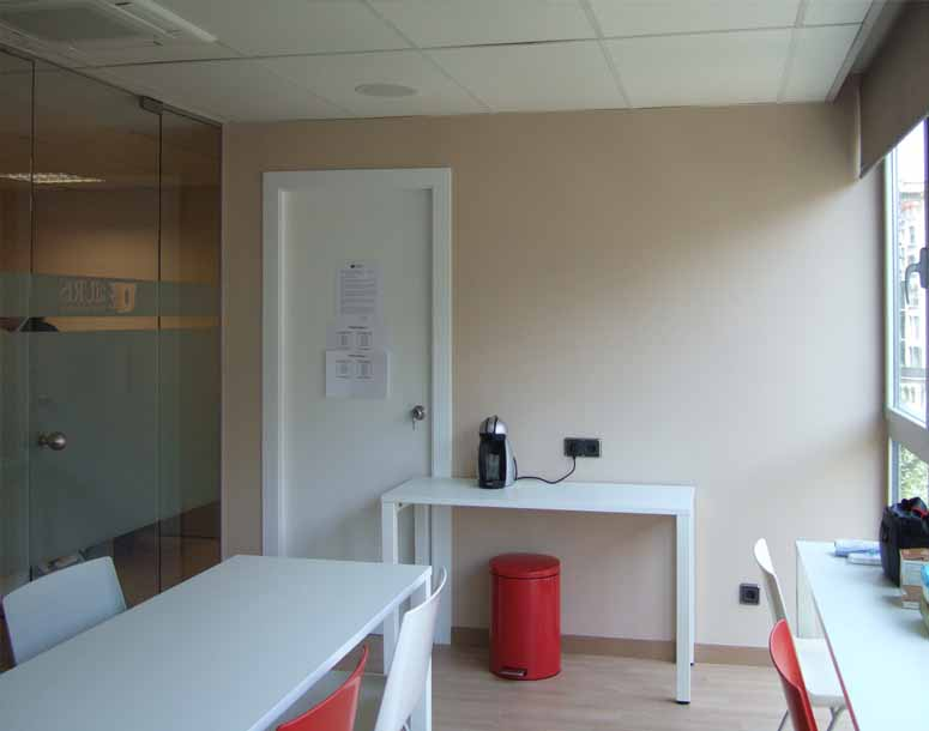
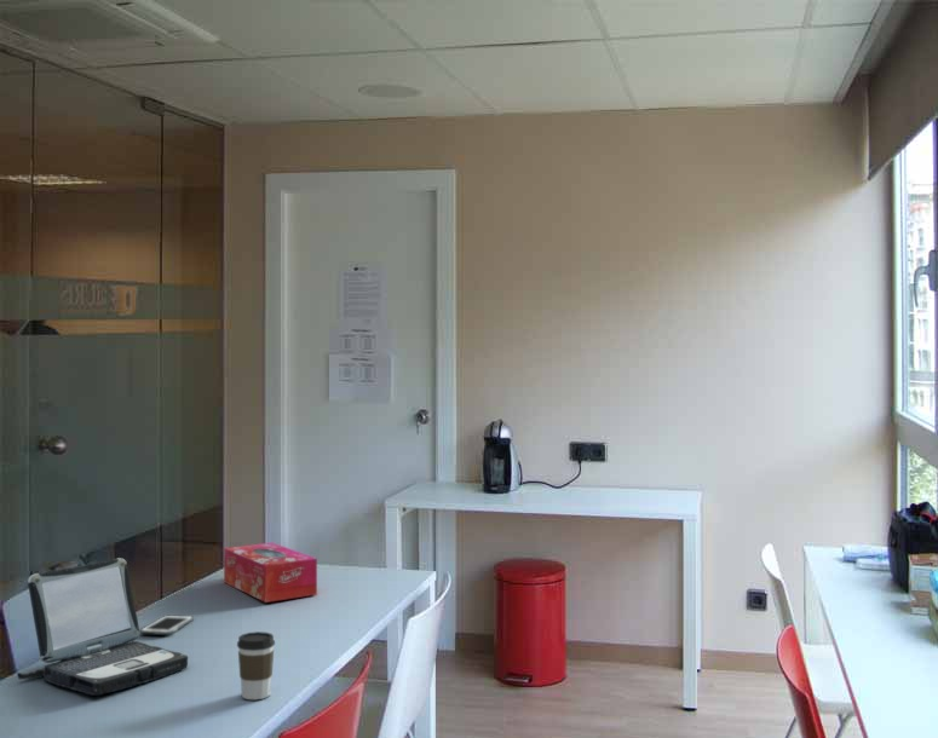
+ coffee cup [236,630,276,700]
+ tissue box [223,542,318,604]
+ cell phone [139,615,195,636]
+ laptop [16,557,189,697]
